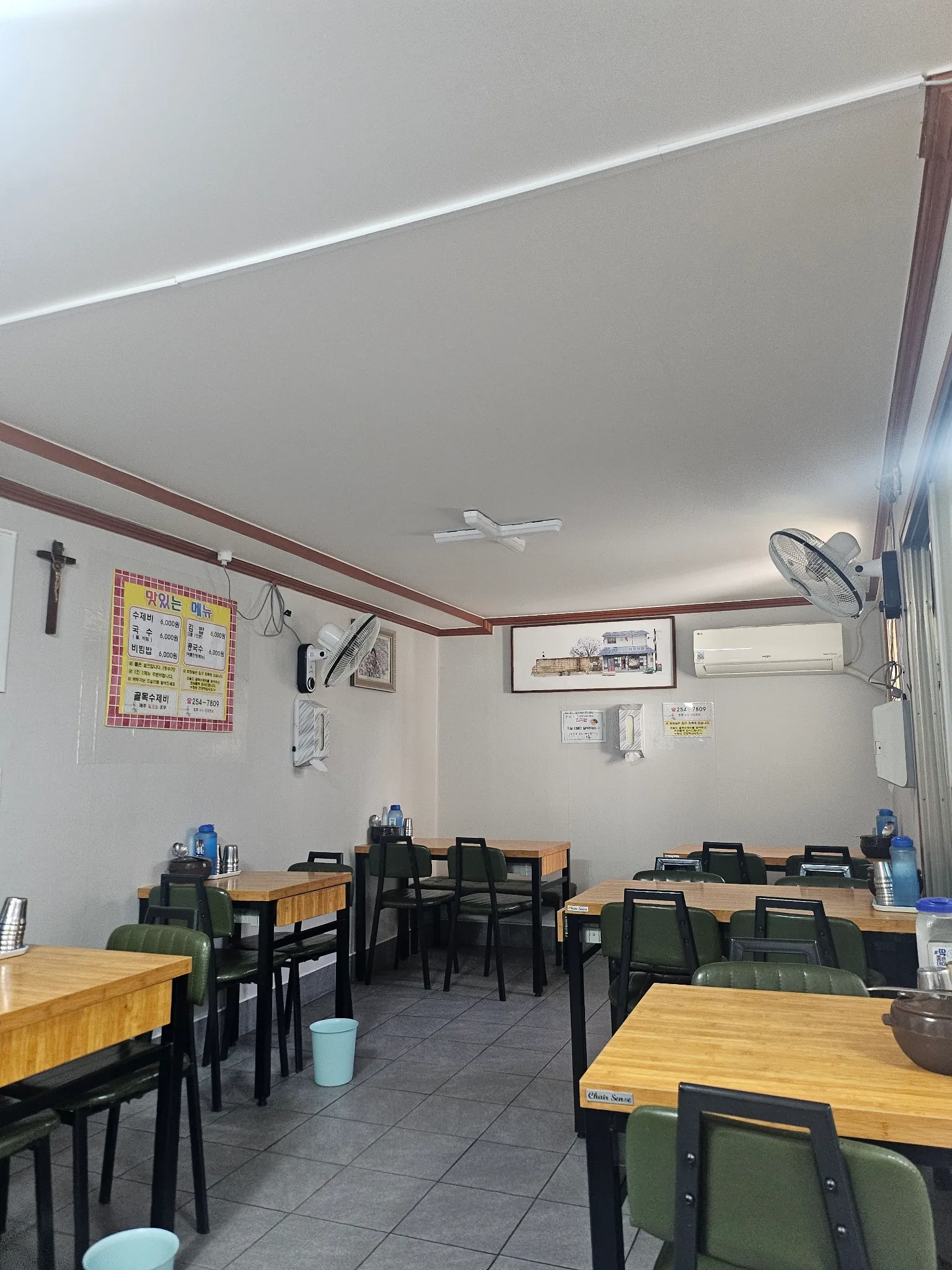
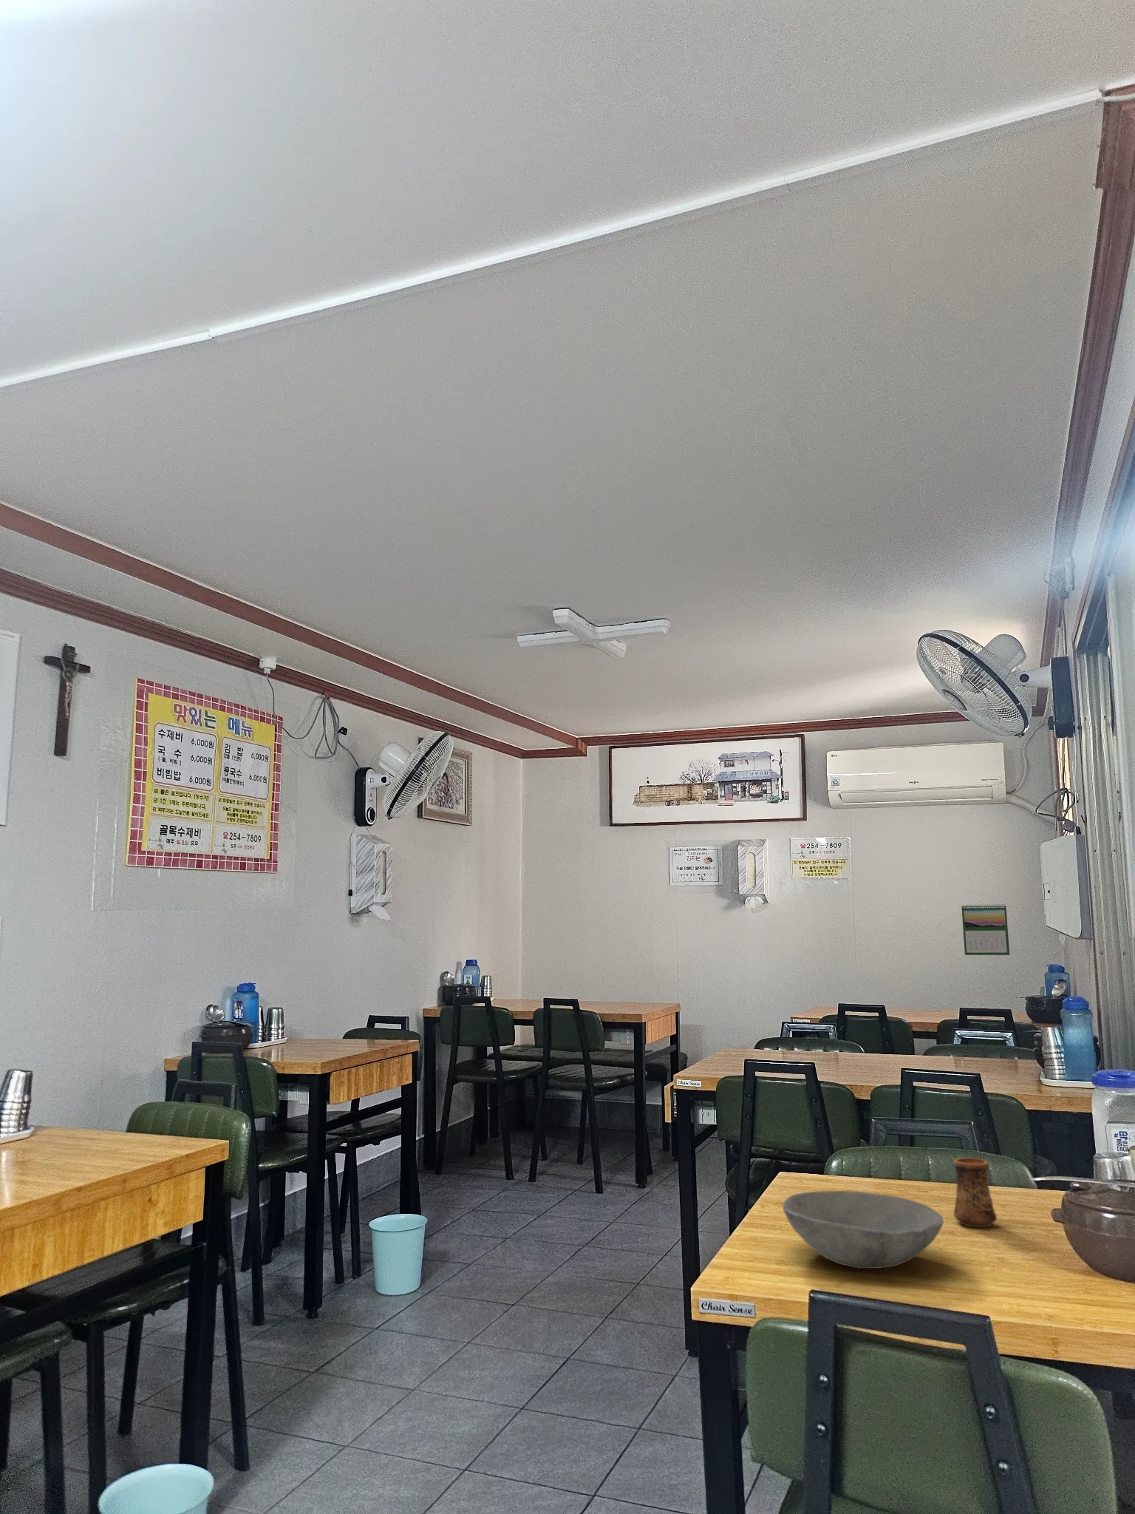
+ cup [954,1156,998,1228]
+ calendar [961,904,1010,956]
+ bowl [782,1190,944,1270]
